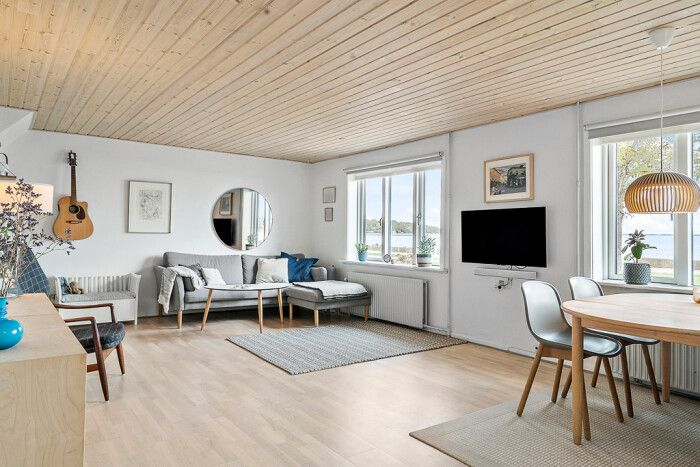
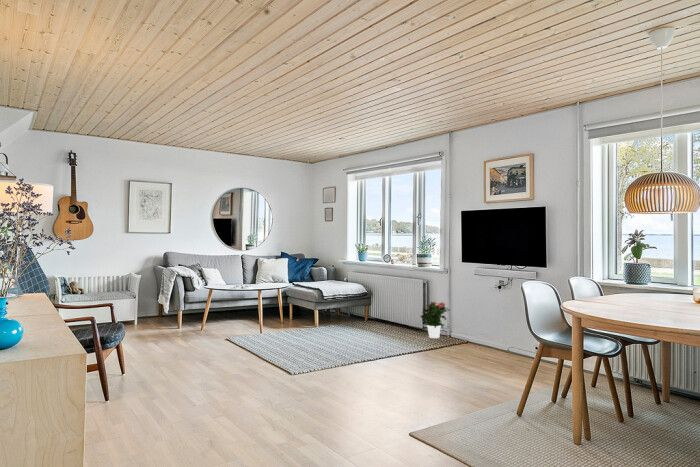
+ potted flower [419,300,451,339]
